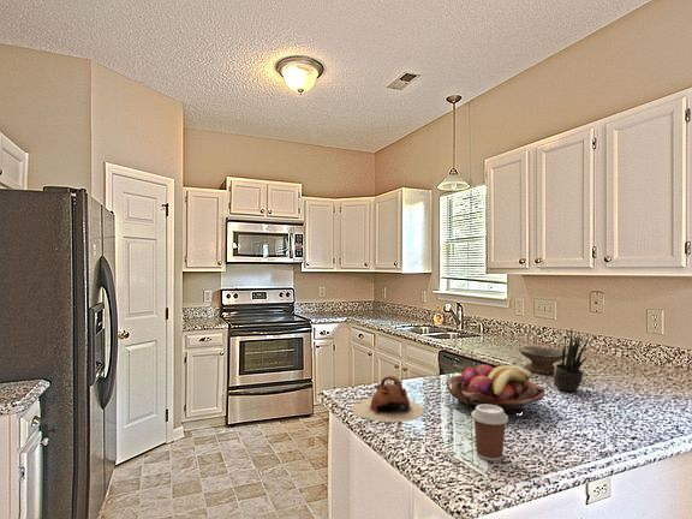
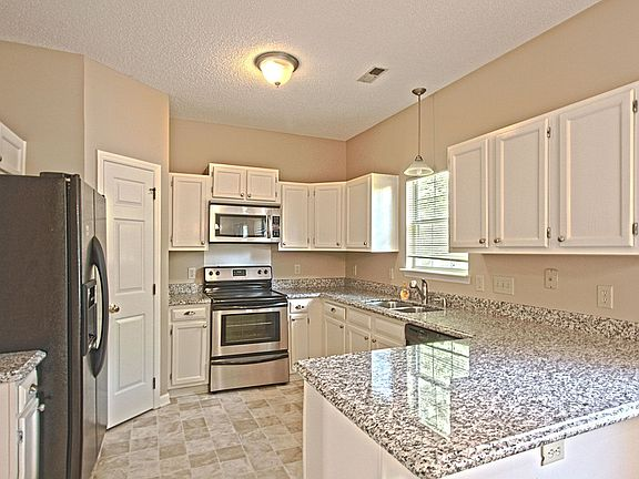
- fruit basket [446,363,545,417]
- potted plant [553,327,590,393]
- teapot [351,375,425,423]
- bowl [518,345,568,375]
- coffee cup [470,405,509,461]
